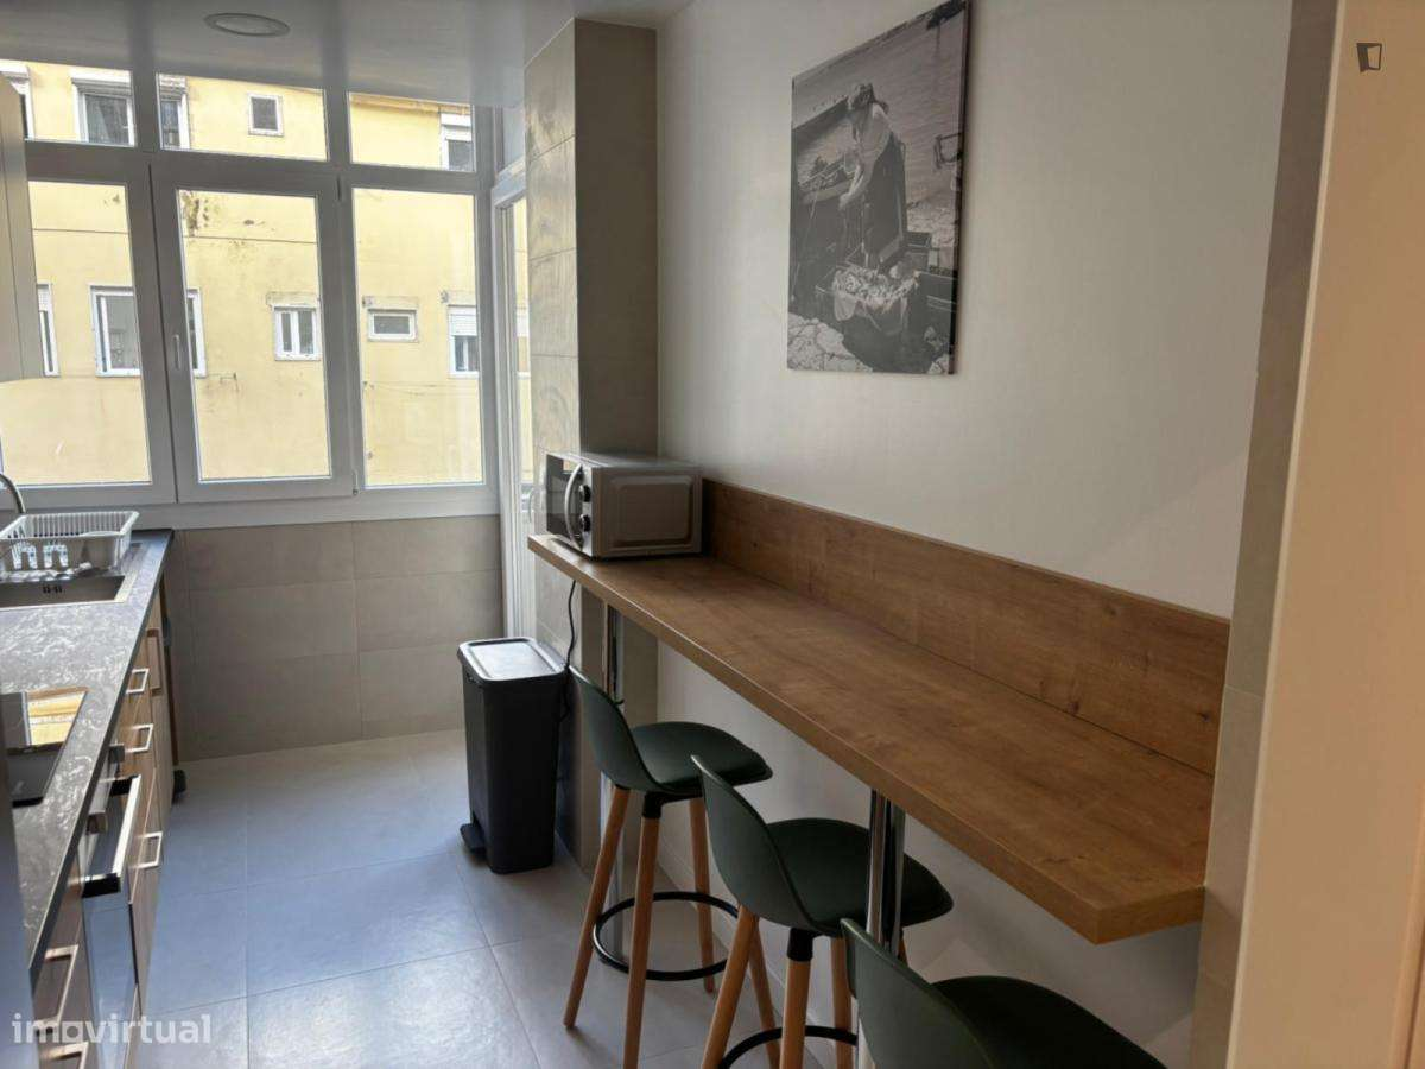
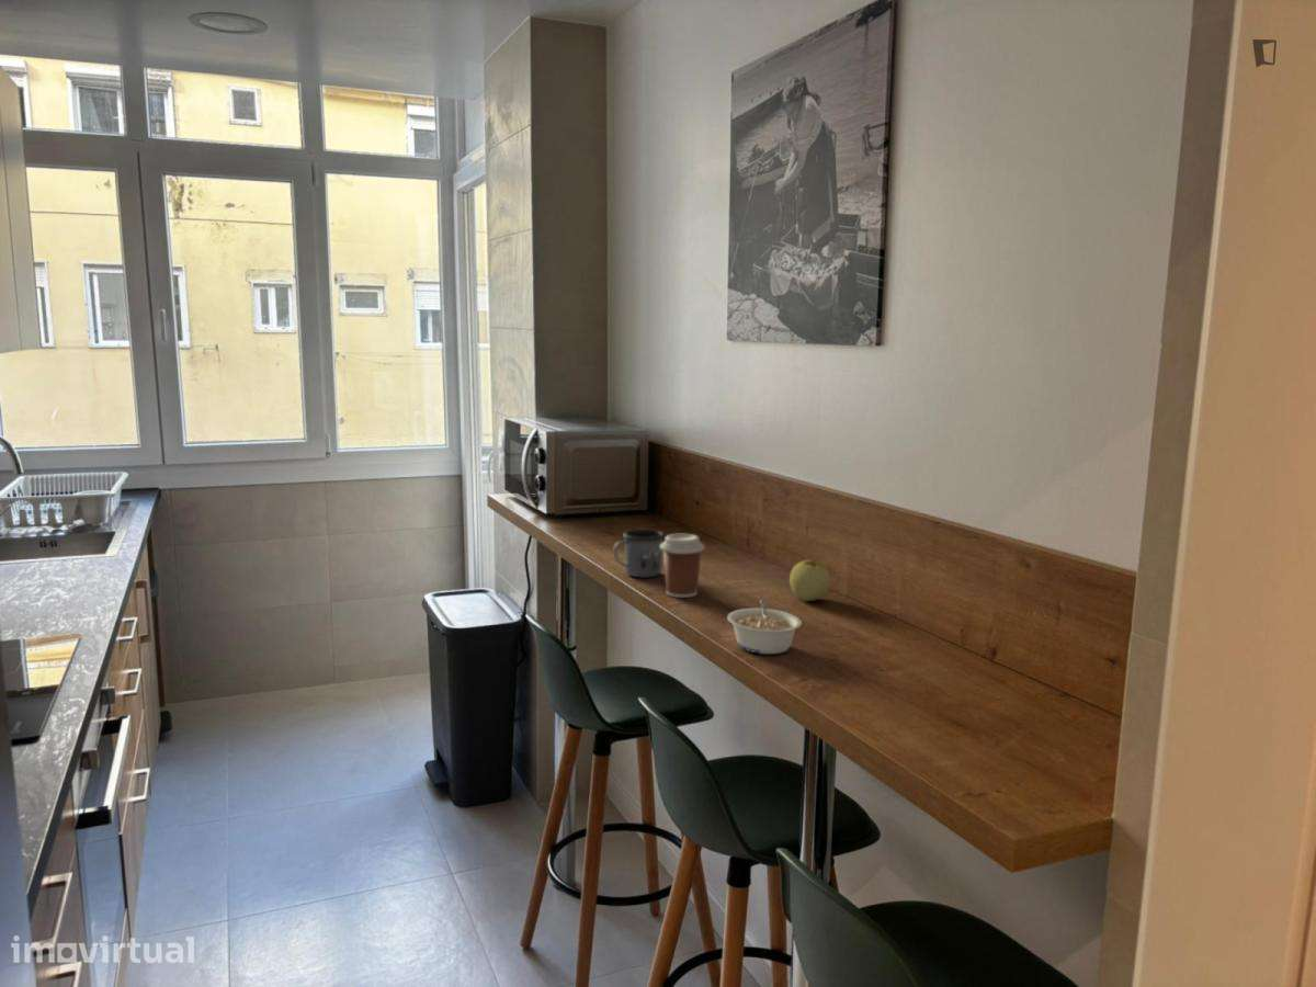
+ apple [789,558,831,602]
+ coffee cup [660,533,705,599]
+ mug [612,529,665,579]
+ legume [726,598,803,655]
